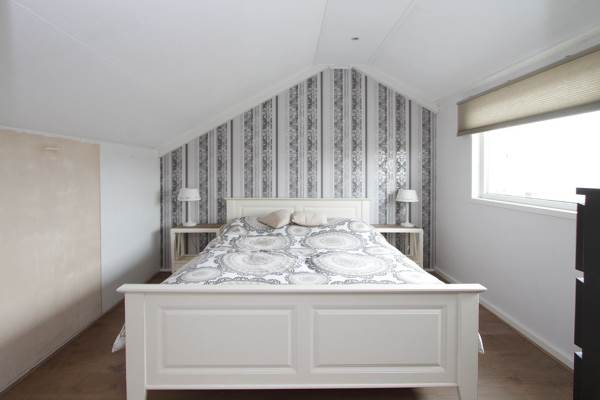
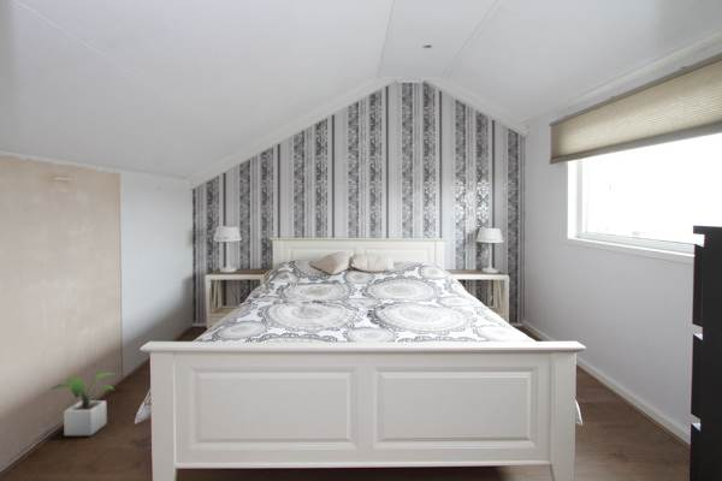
+ potted plant [51,372,119,437]
